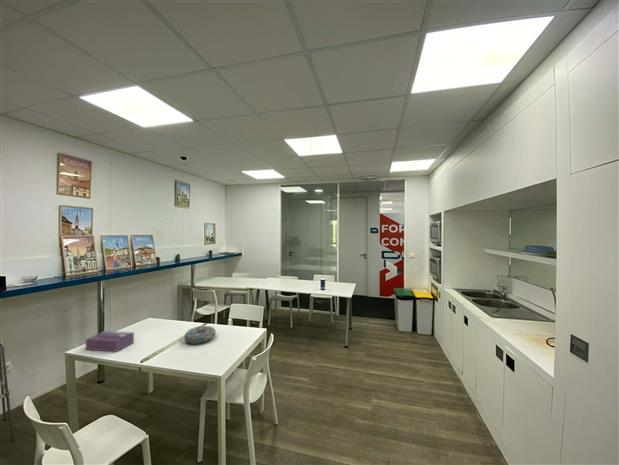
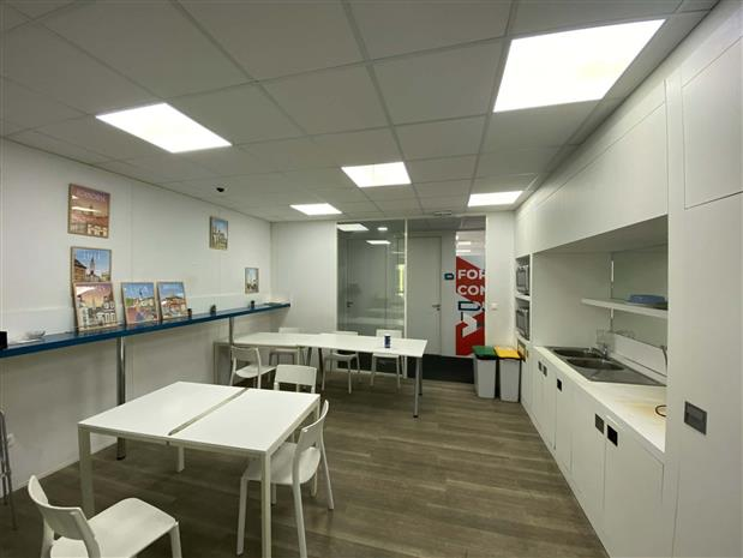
- decorative bowl [183,325,217,345]
- tissue box [85,330,135,353]
